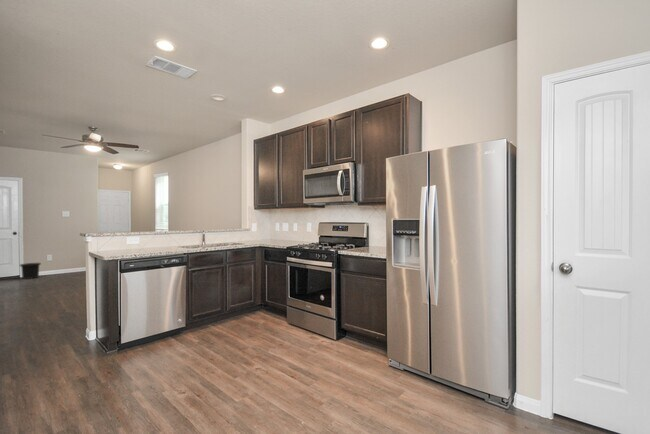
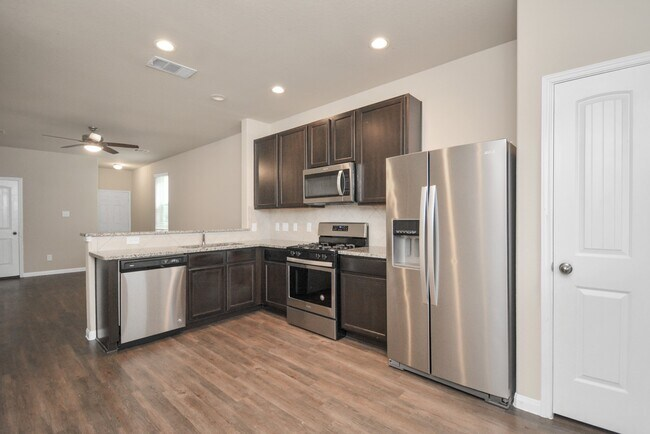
- trash can [19,262,42,280]
